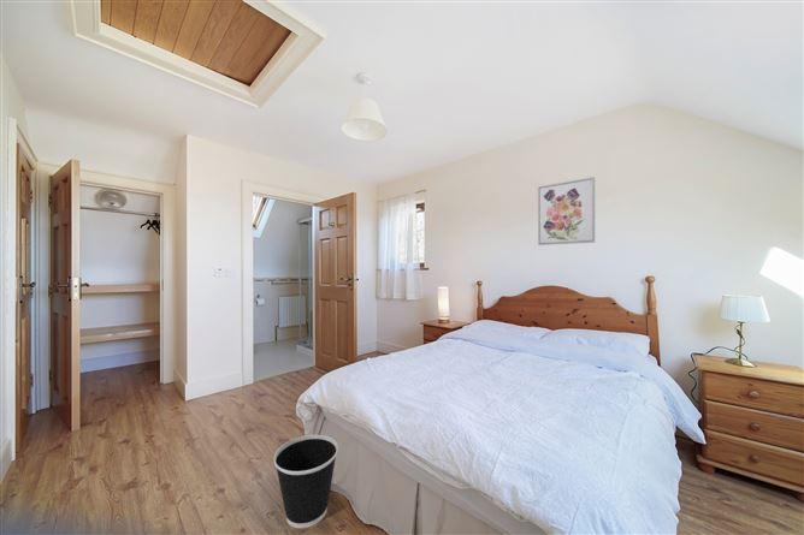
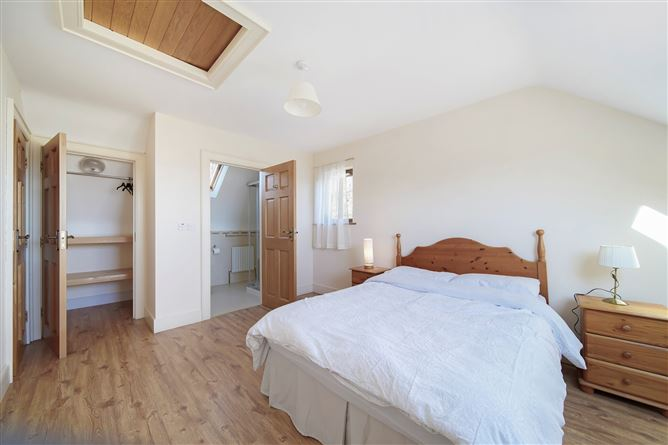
- wastebasket [273,434,339,529]
- wall art [537,176,596,246]
